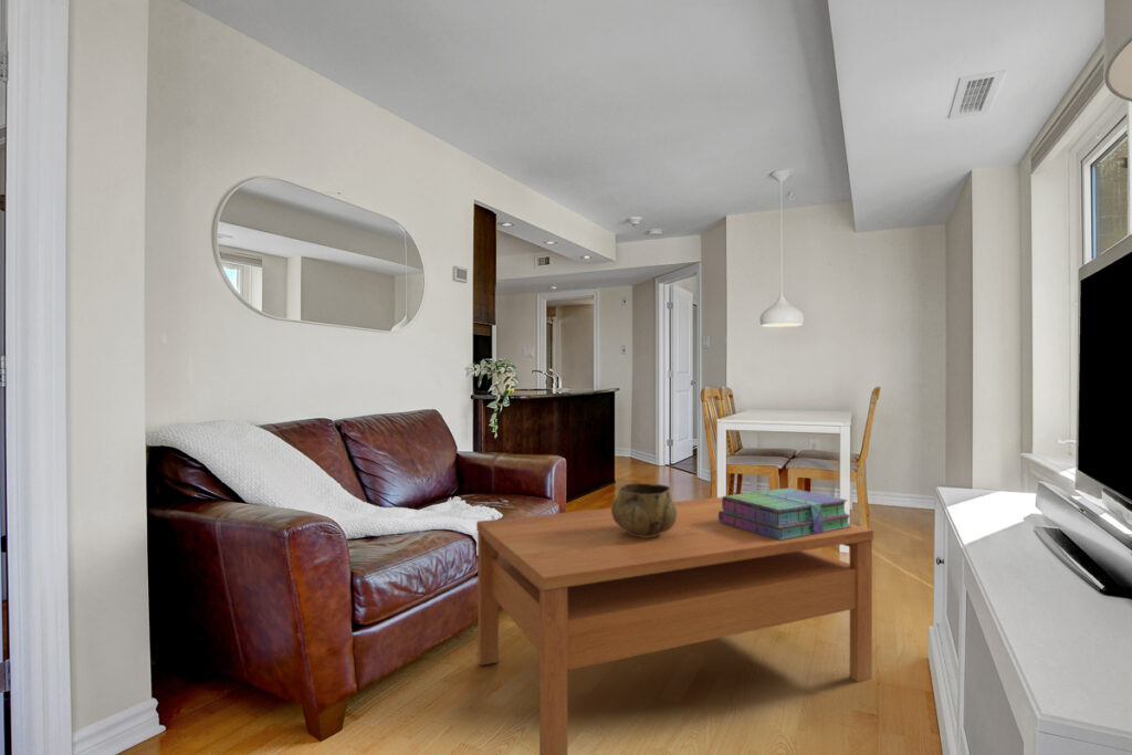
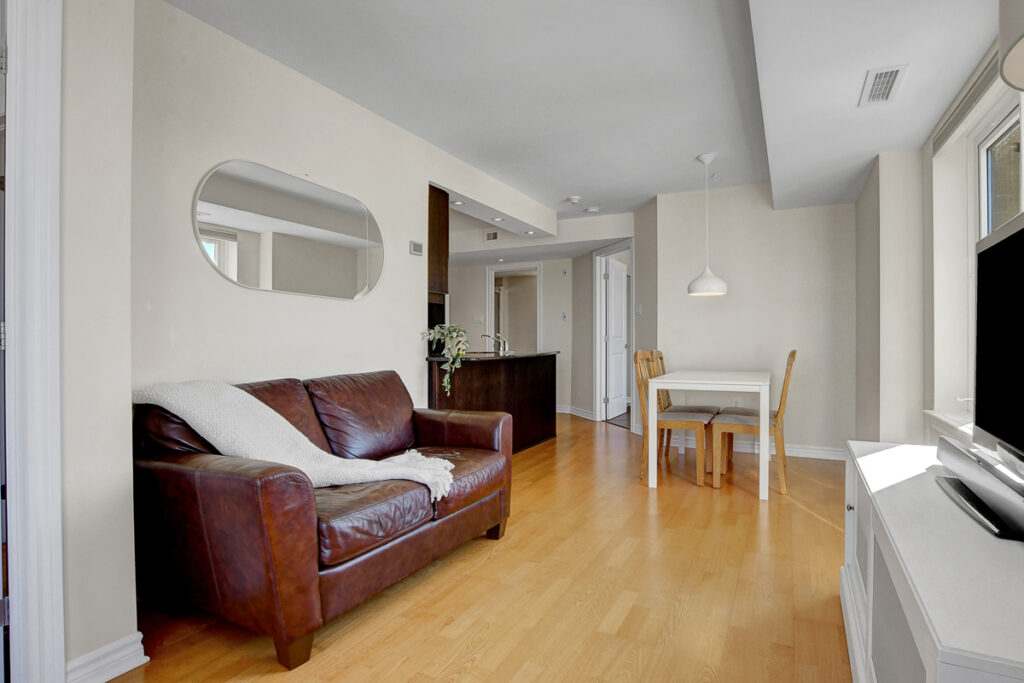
- decorative bowl [610,482,677,537]
- stack of books [719,487,852,541]
- coffee table [475,496,874,755]
